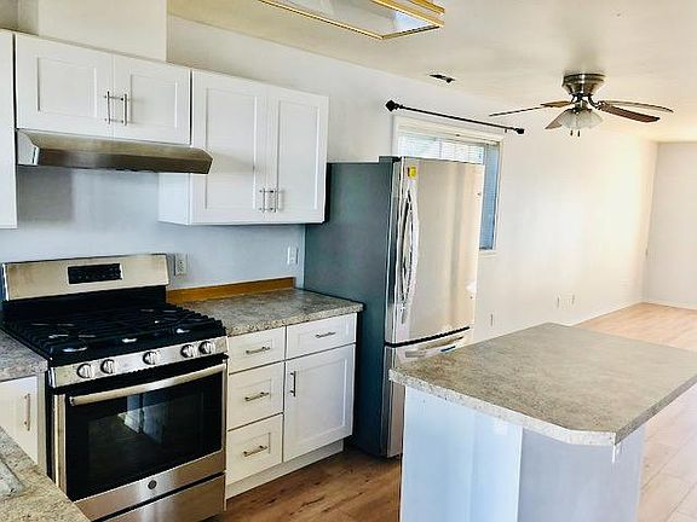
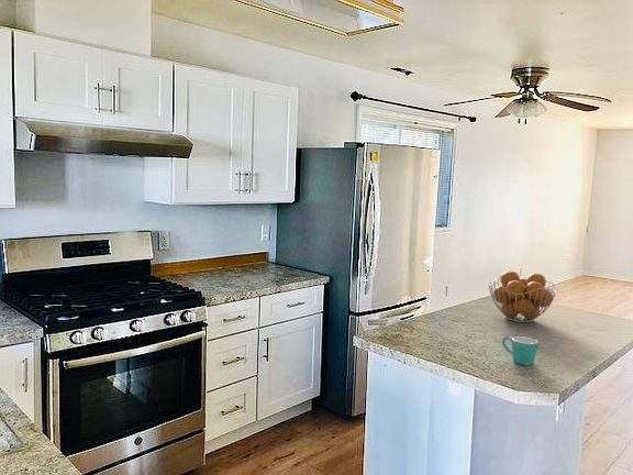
+ mug [501,335,540,366]
+ fruit basket [488,269,557,323]
